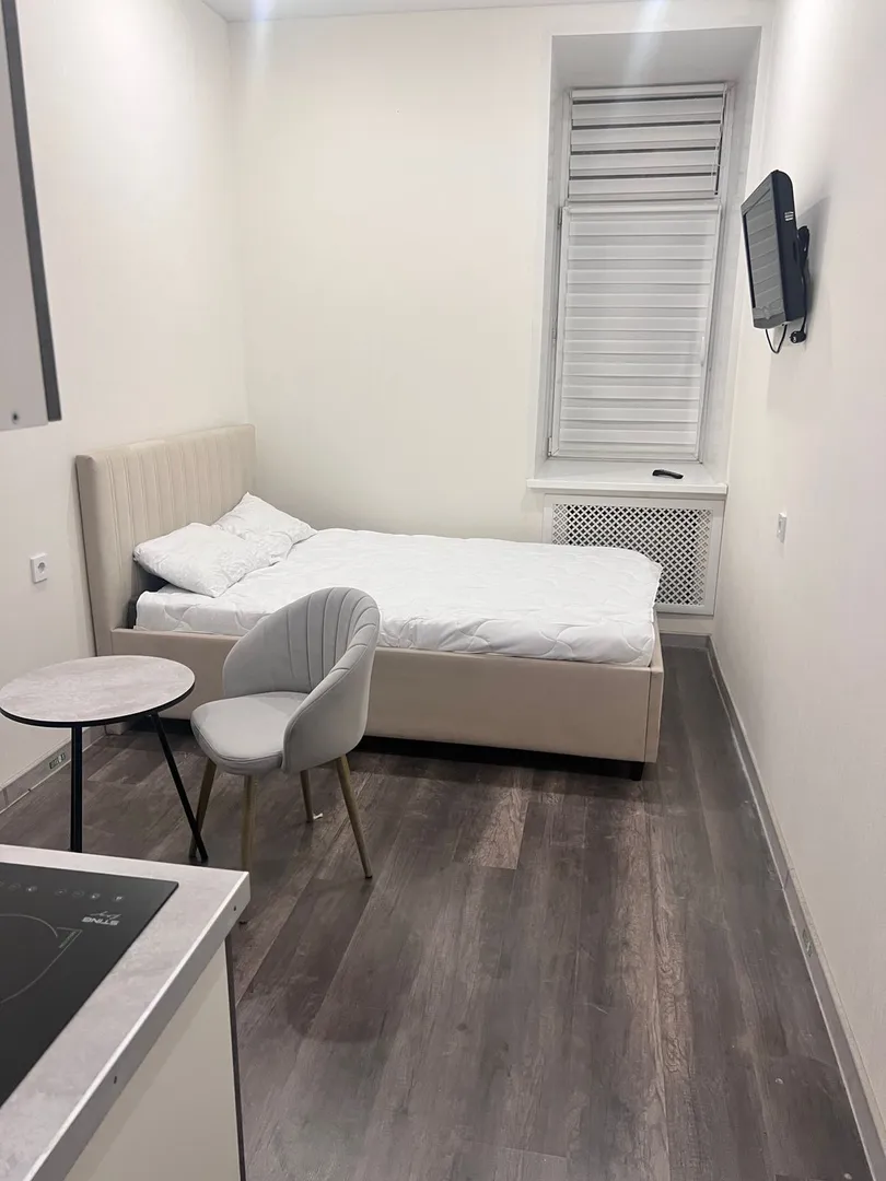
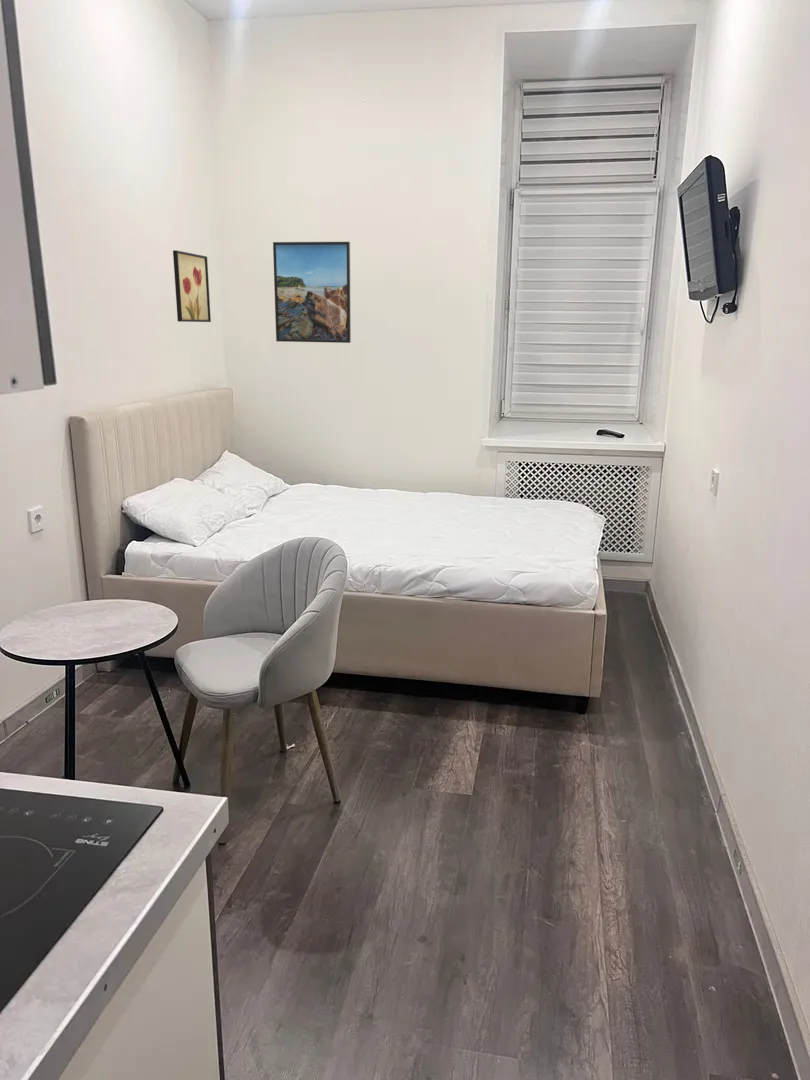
+ wall art [172,249,212,323]
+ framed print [272,241,352,344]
